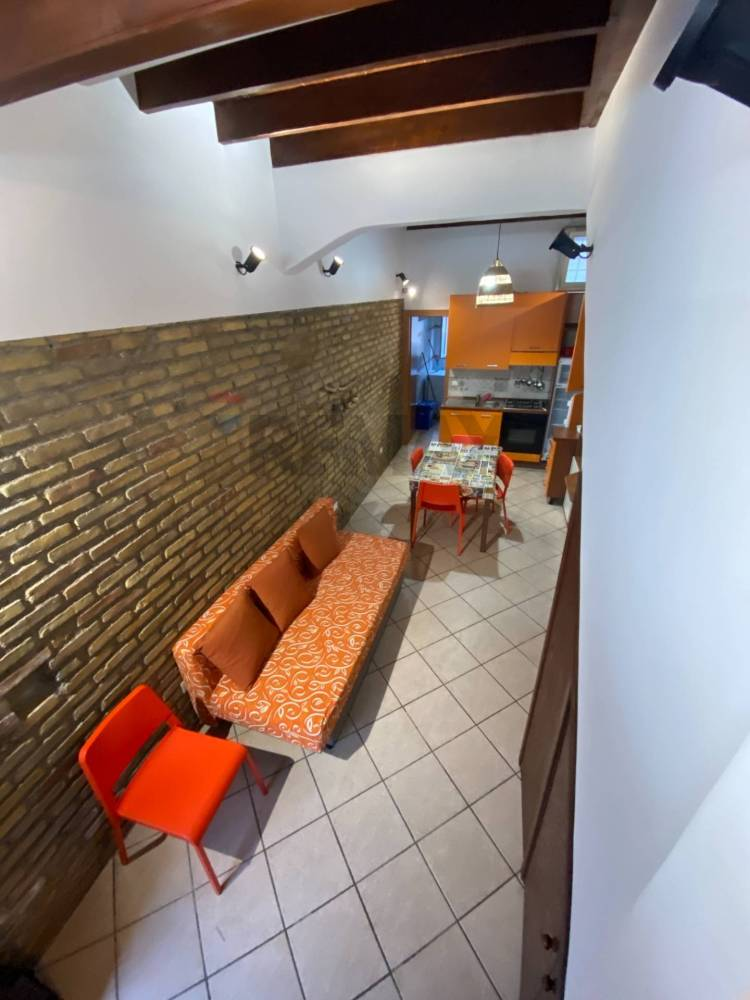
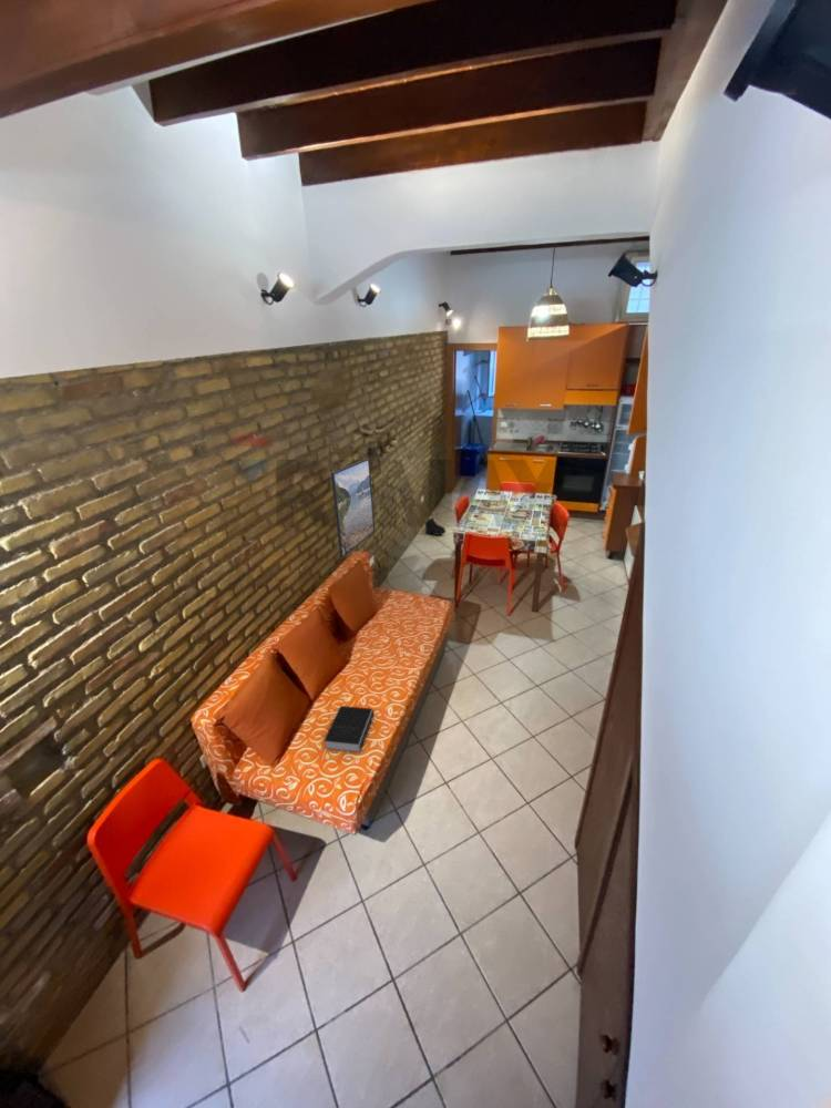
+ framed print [330,458,376,560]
+ boots [423,516,447,536]
+ book [324,705,375,753]
